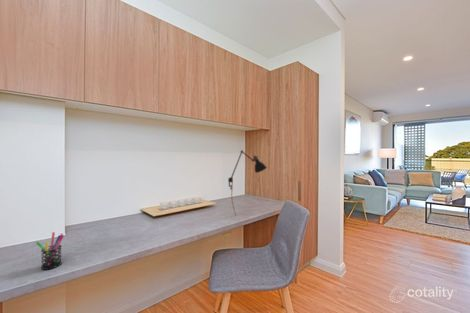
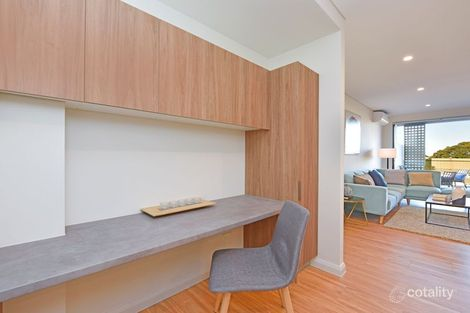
- desk lamp [227,149,268,217]
- pen holder [35,231,65,271]
